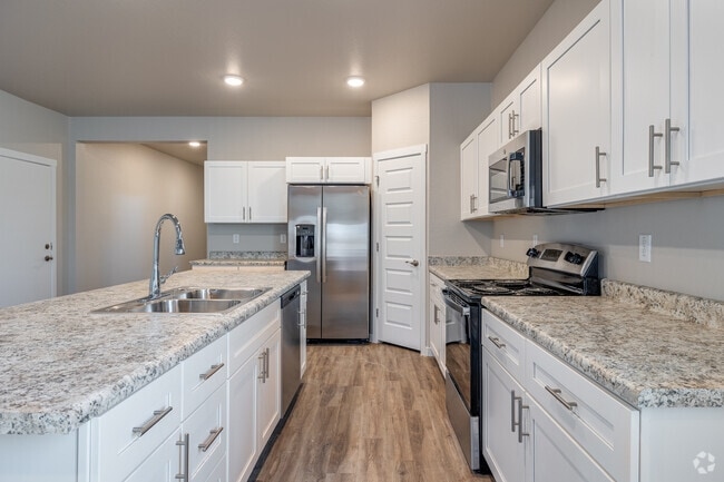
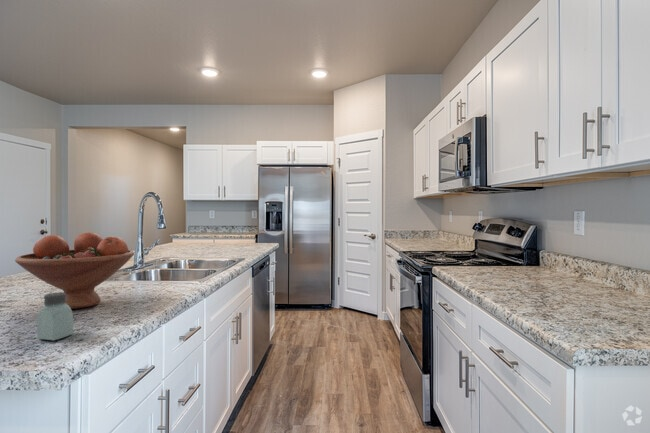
+ saltshaker [36,291,74,341]
+ fruit bowl [14,232,135,310]
